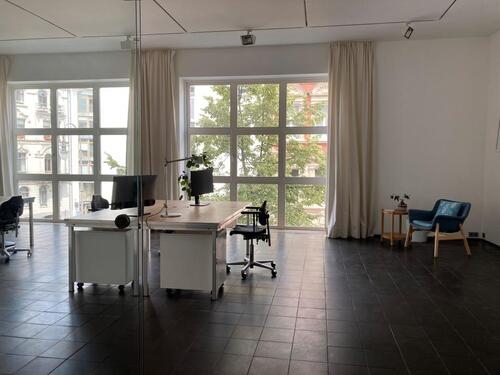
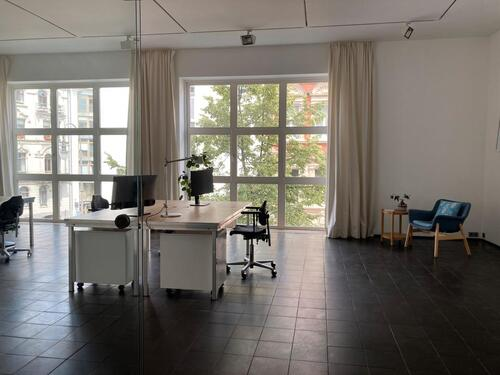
- waste bin [405,217,429,243]
